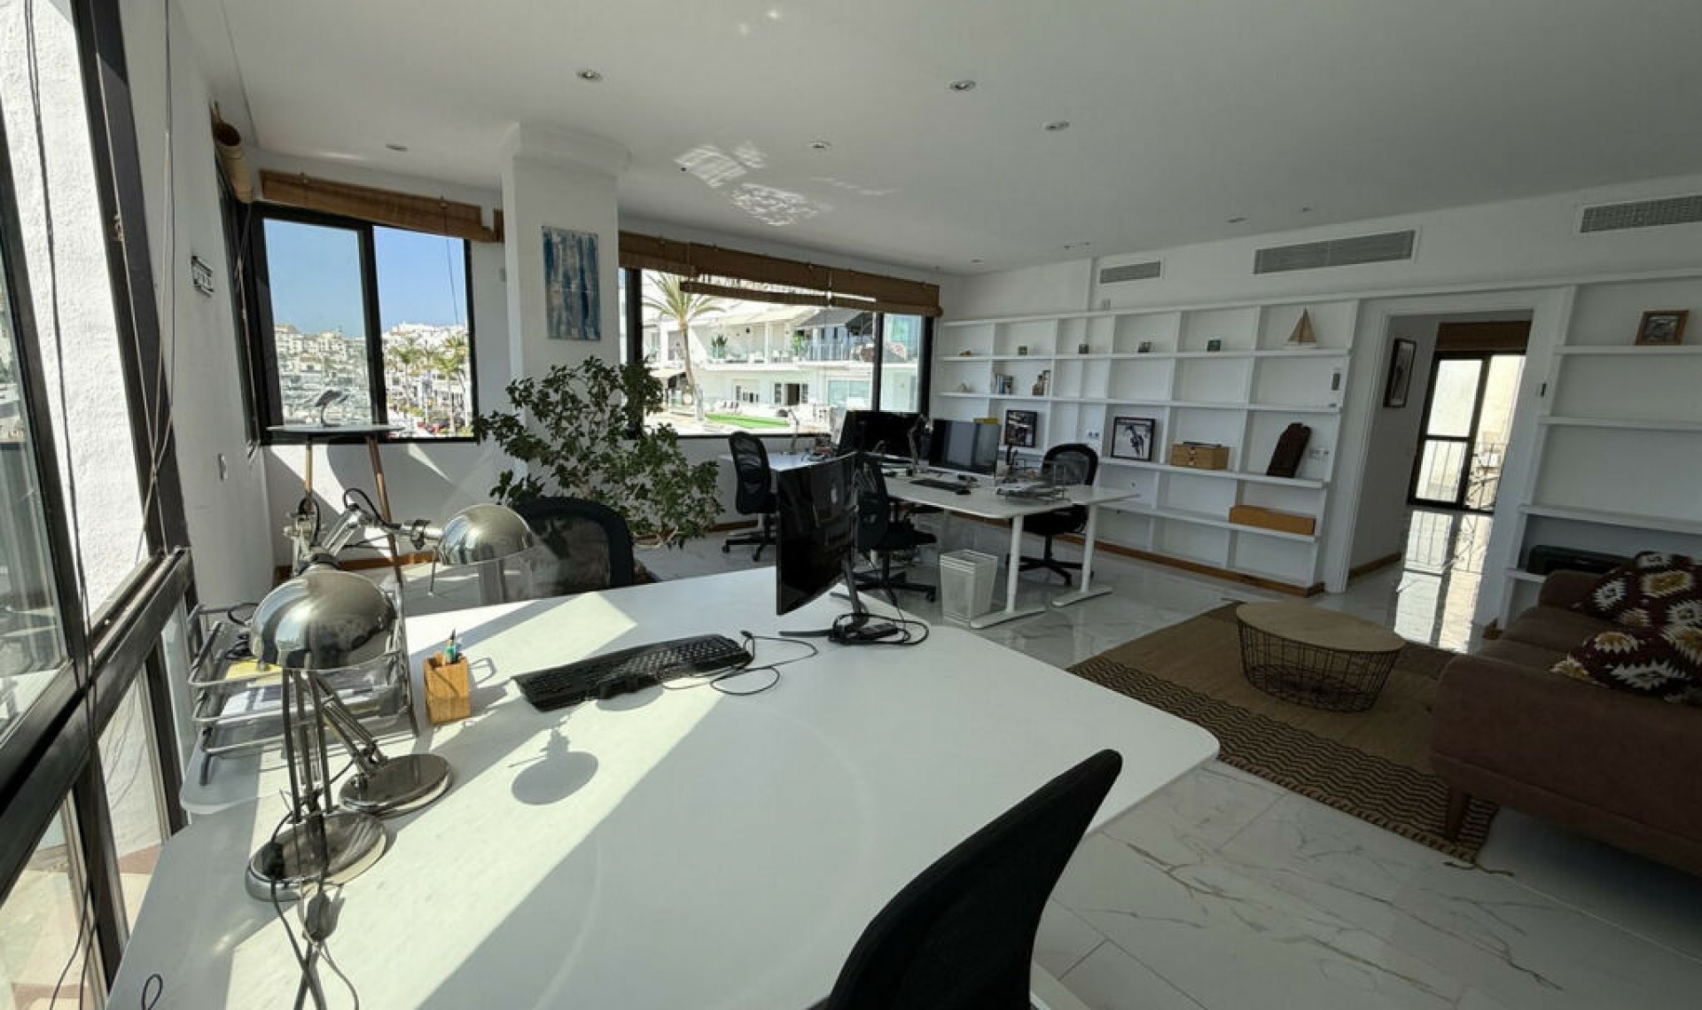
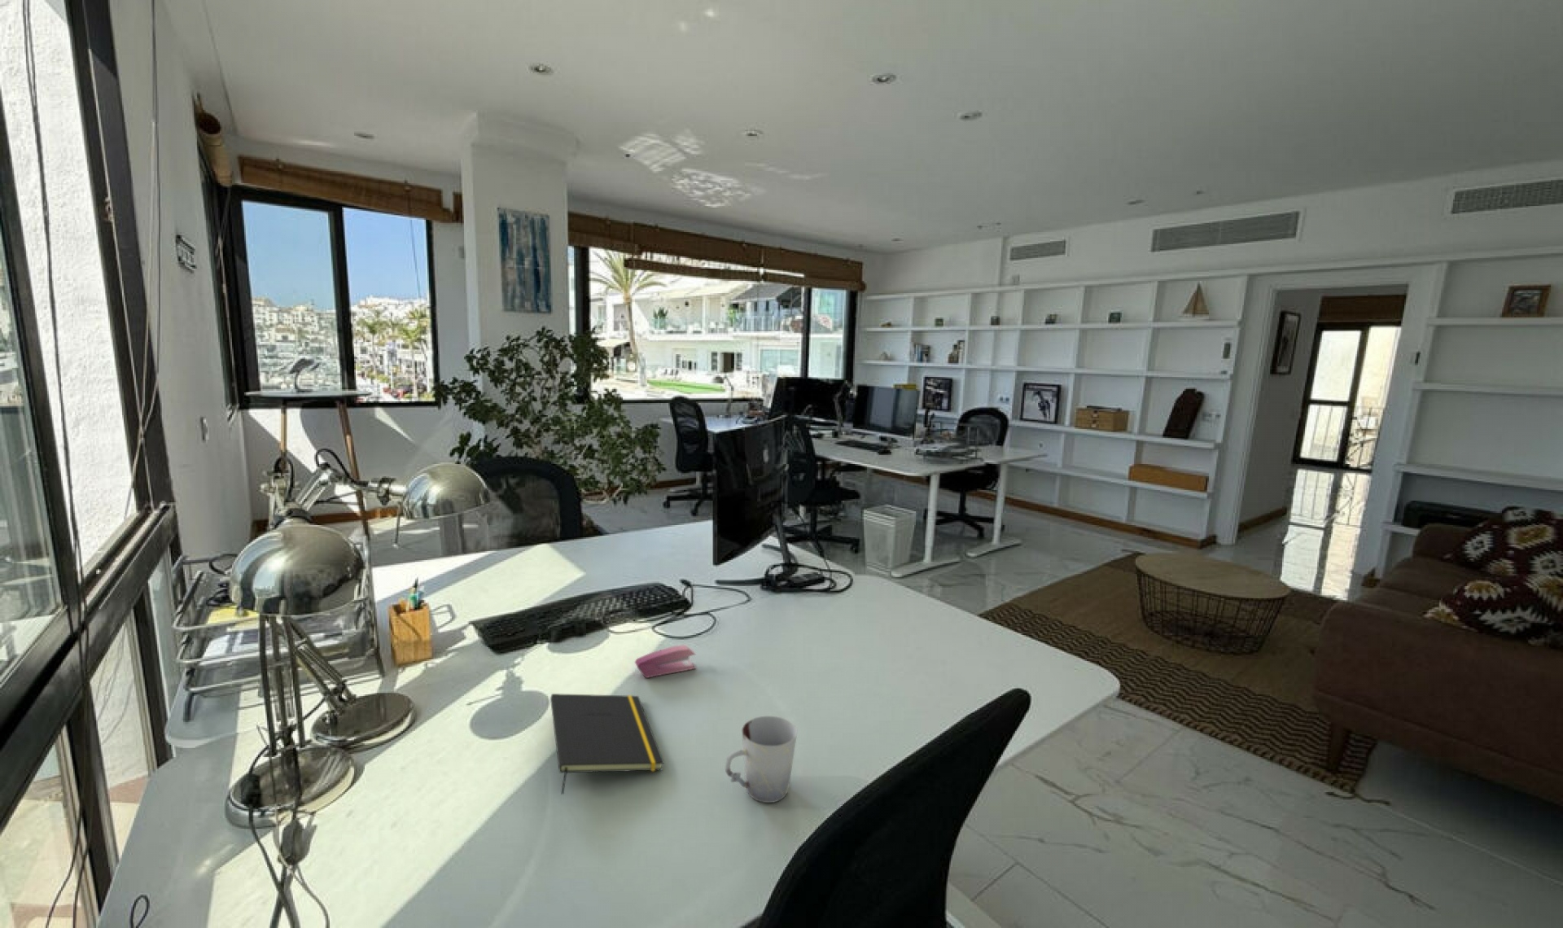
+ stapler [634,644,696,679]
+ cup [725,715,799,803]
+ notepad [549,693,665,795]
